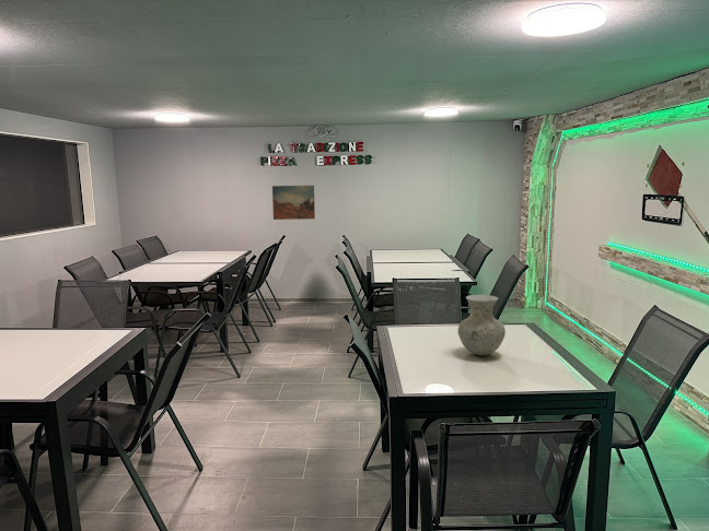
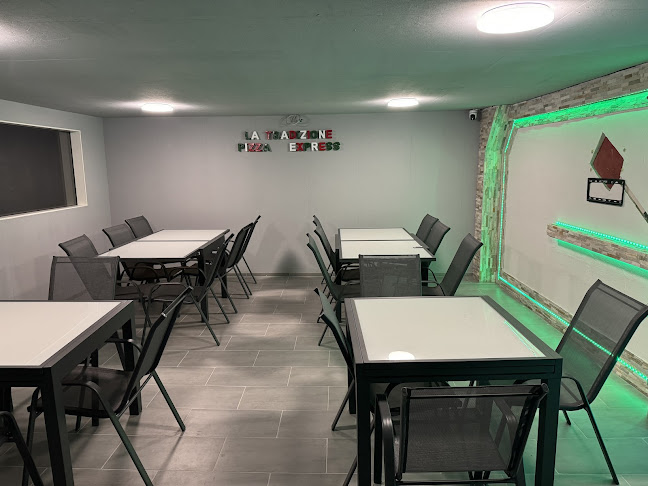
- wall art [271,185,316,221]
- vase [457,294,507,357]
